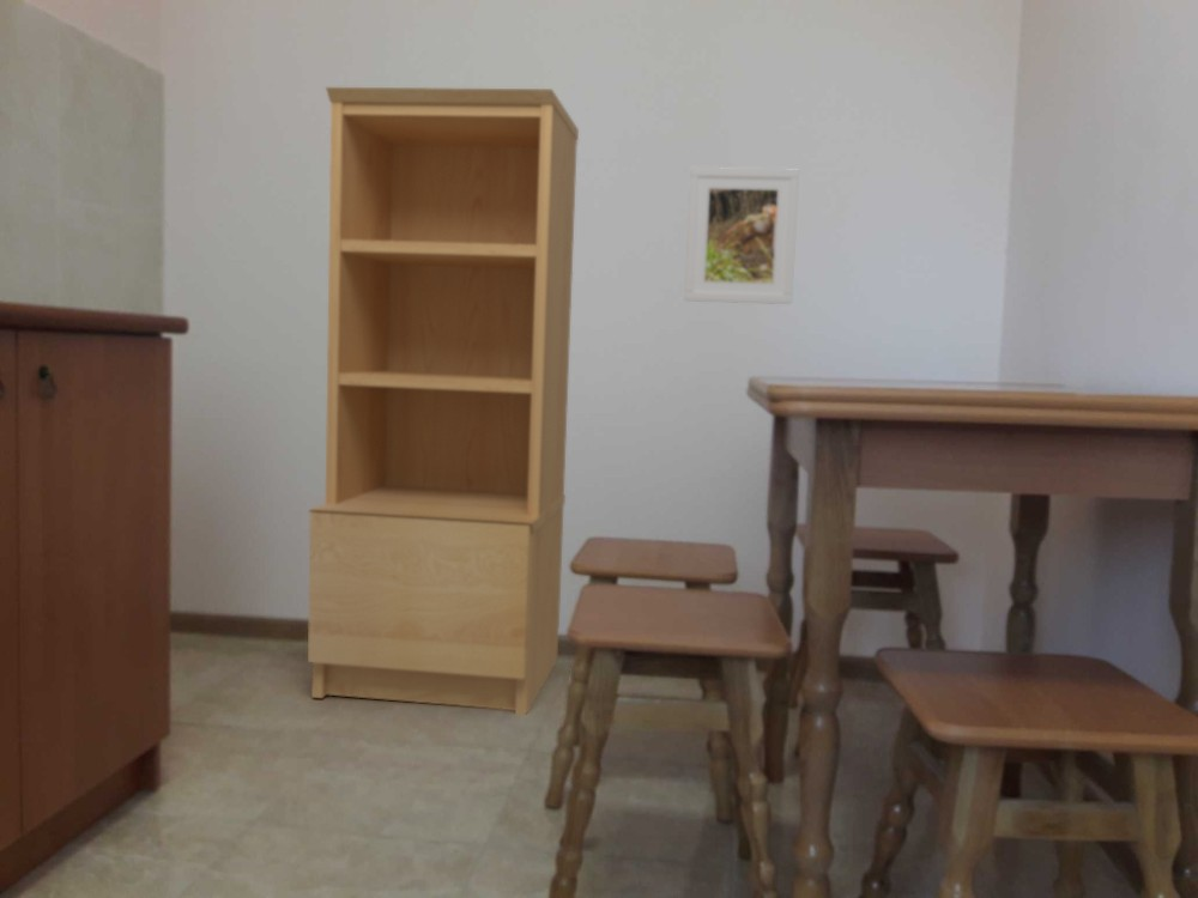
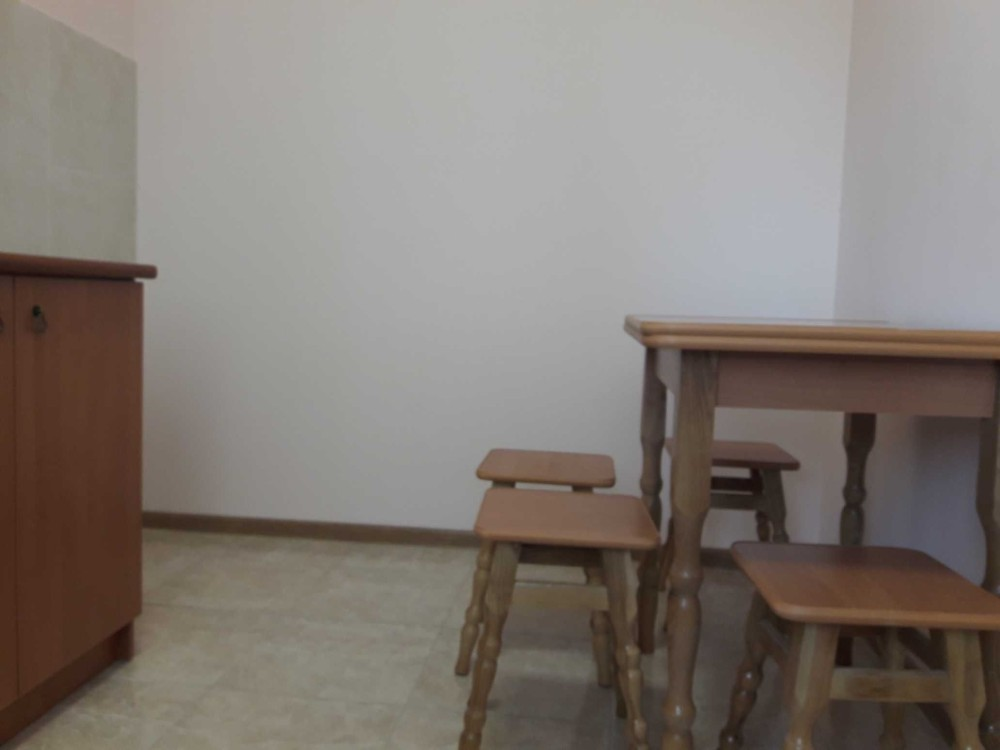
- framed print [683,166,800,305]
- bookcase [307,86,580,716]
